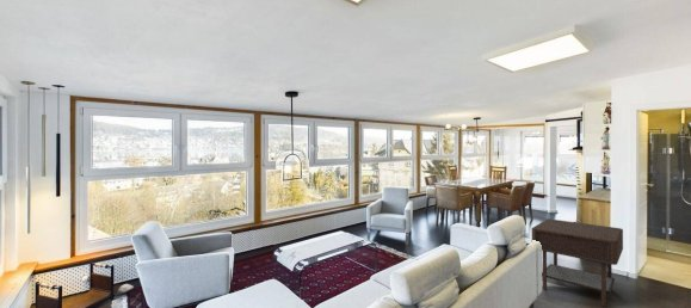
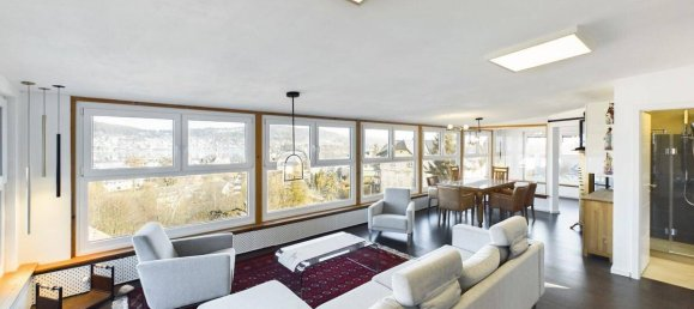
- side table [531,217,624,308]
